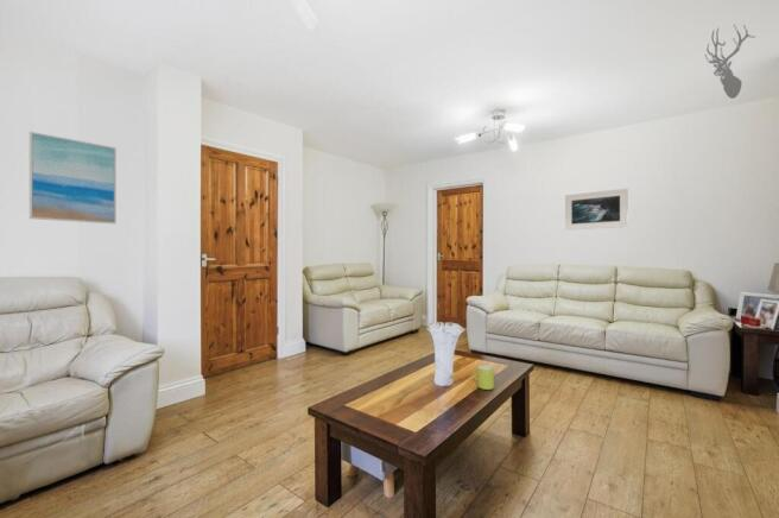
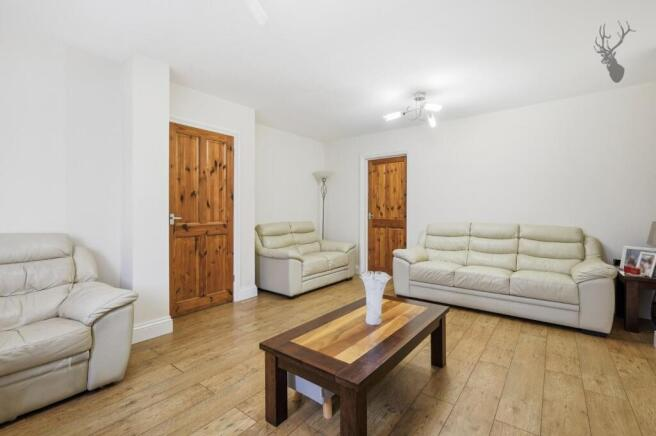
- wall art [28,131,118,225]
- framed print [564,188,629,232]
- mug [471,365,495,391]
